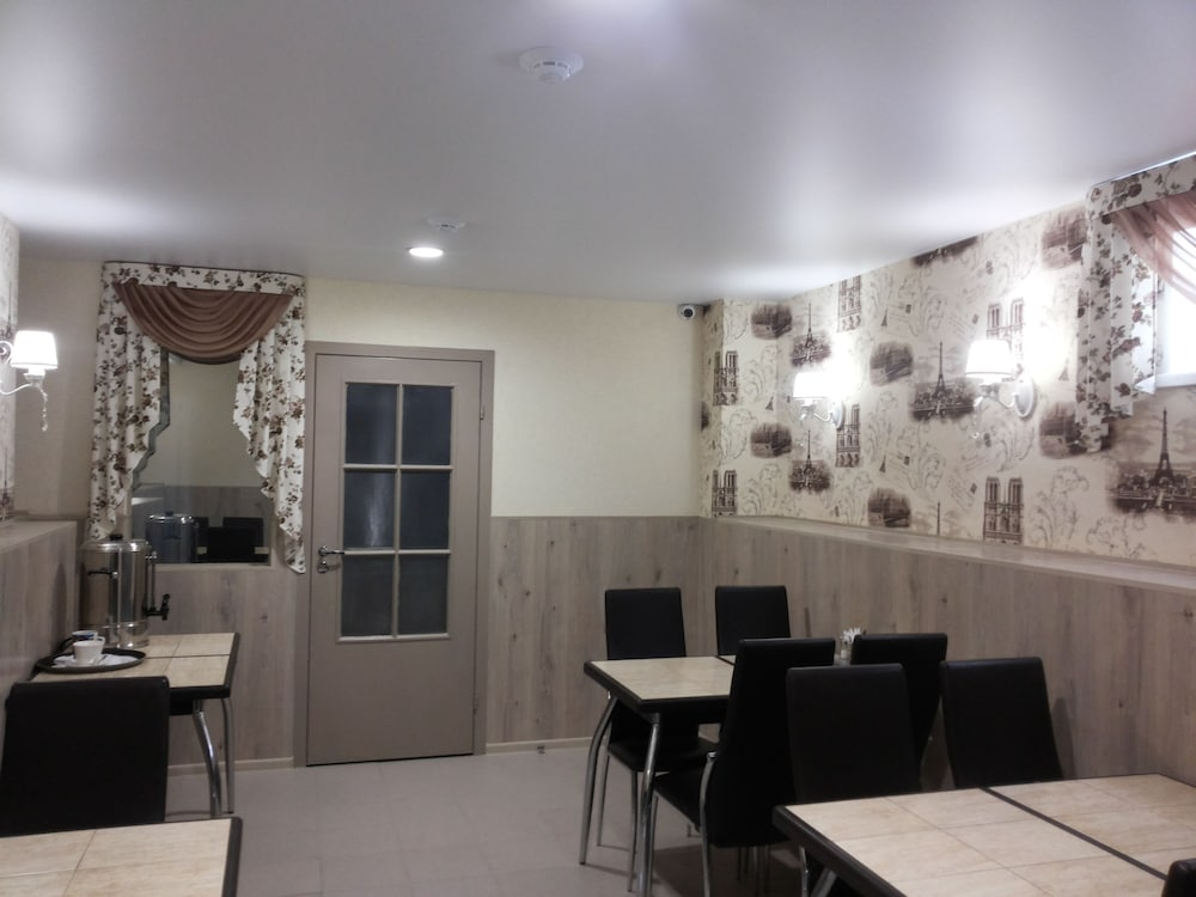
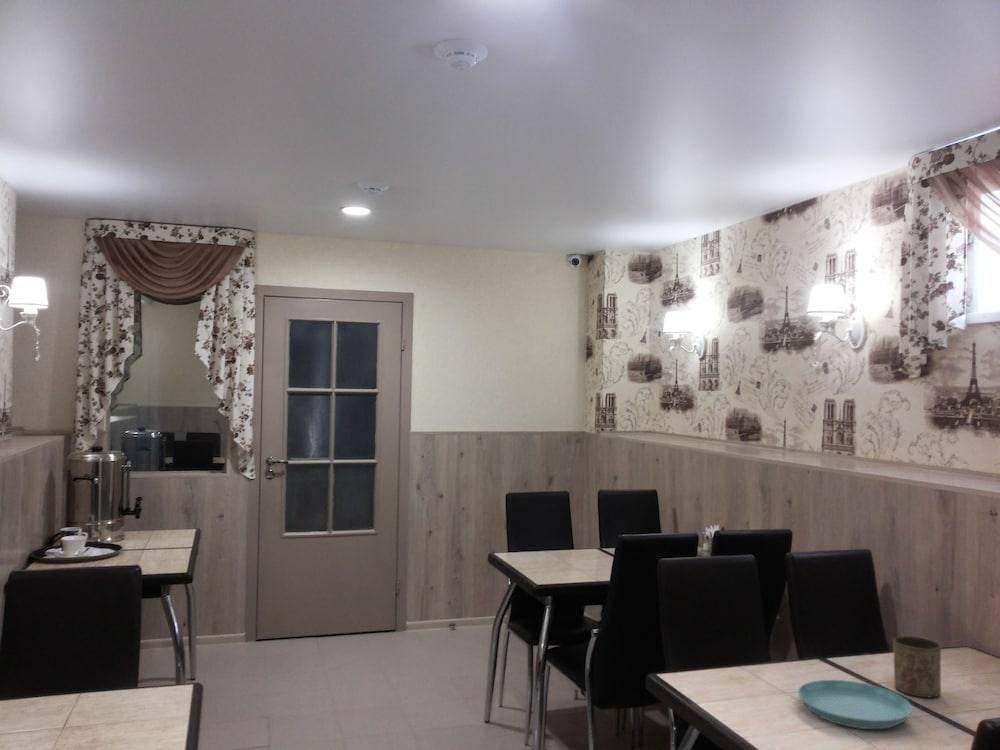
+ saucer [797,679,913,730]
+ cup [892,635,942,698]
